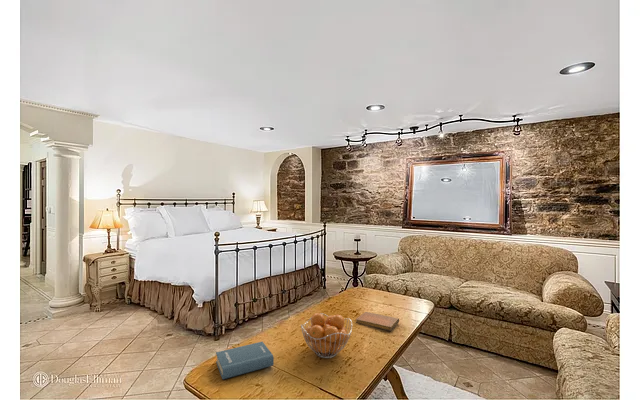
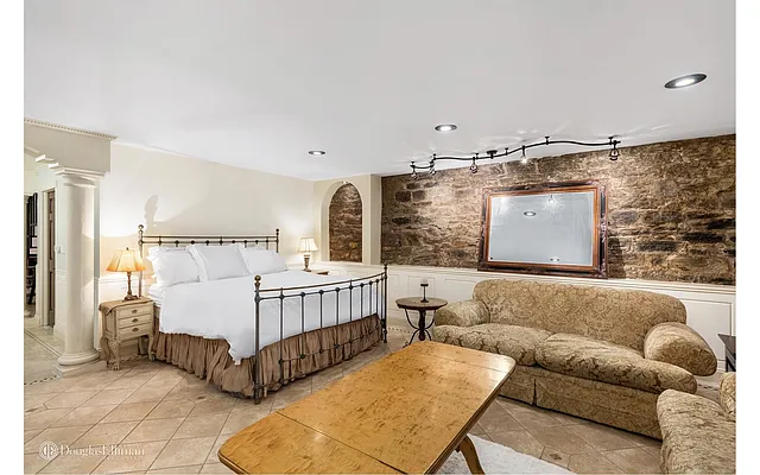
- hardback book [215,341,275,380]
- fruit basket [300,312,353,359]
- notebook [355,311,400,332]
